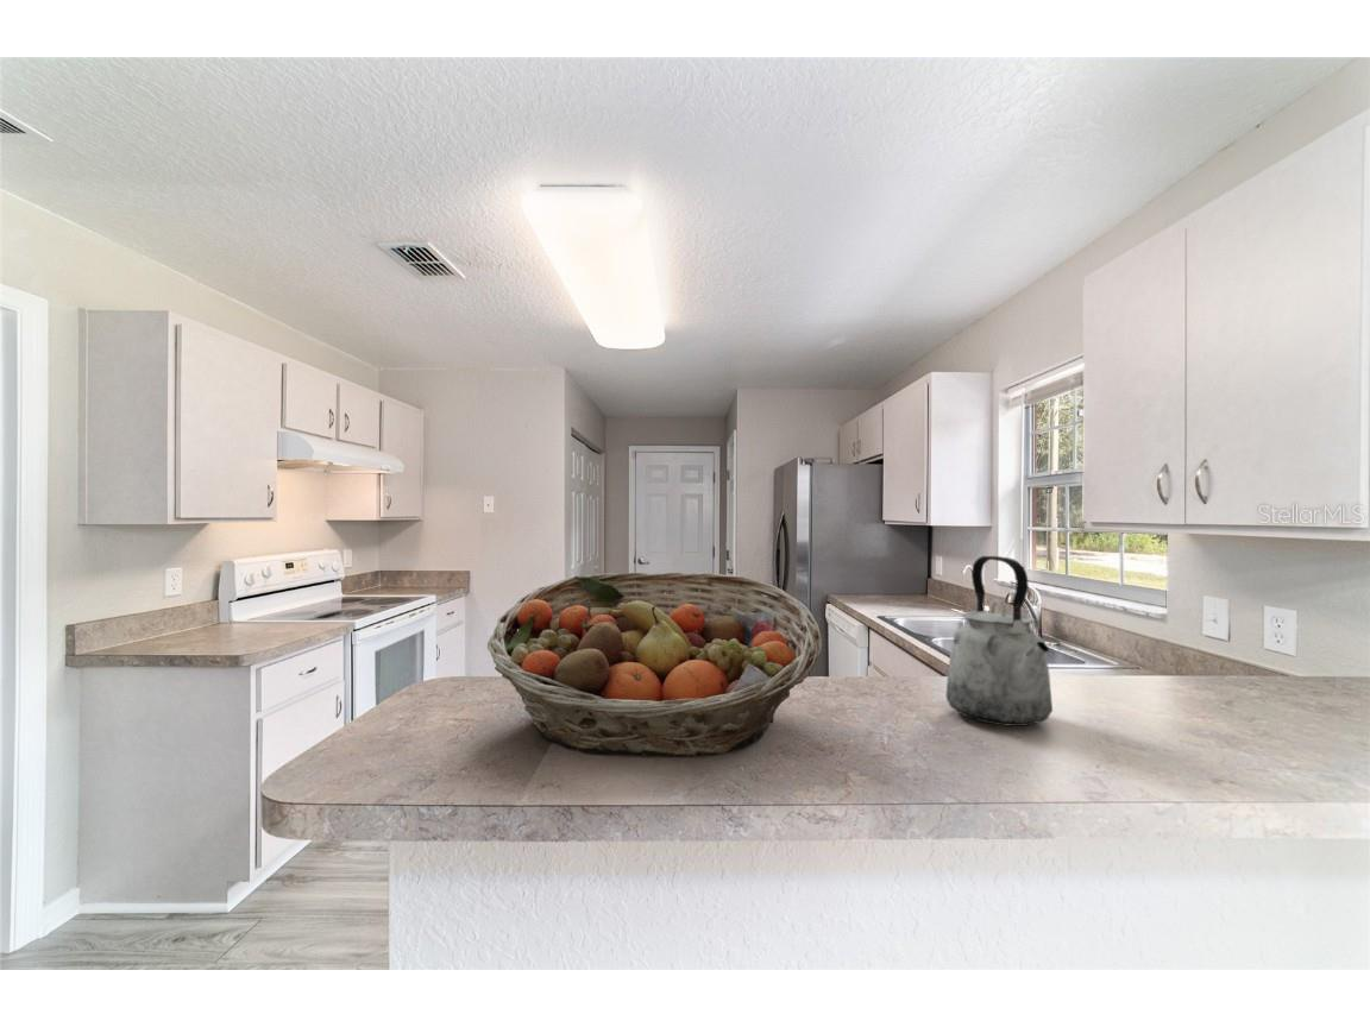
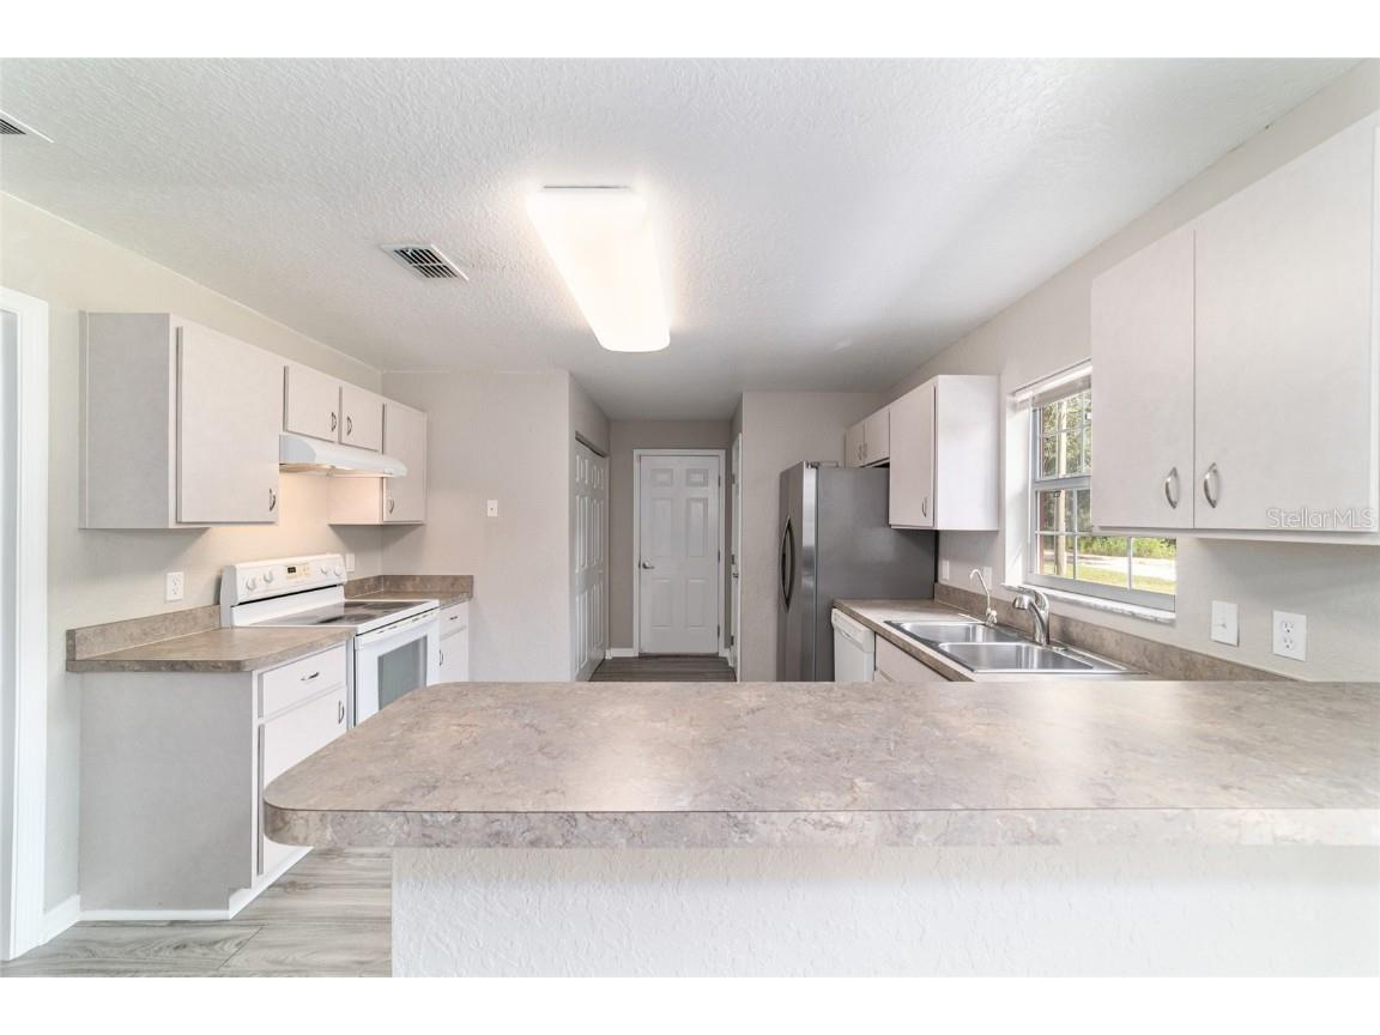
- kettle [945,555,1054,727]
- fruit basket [486,571,823,758]
